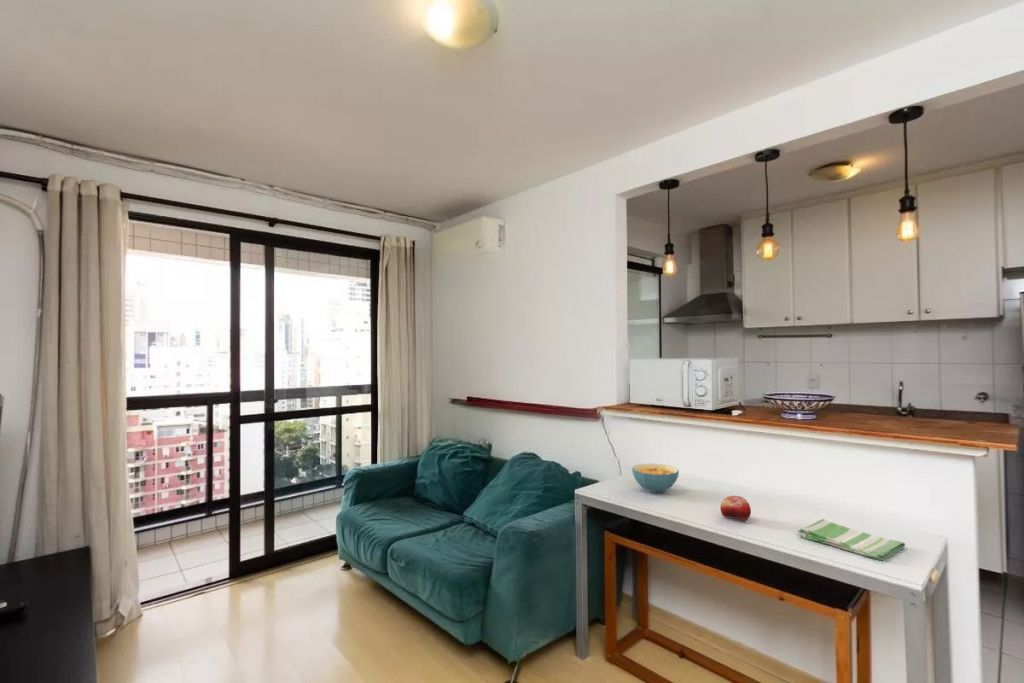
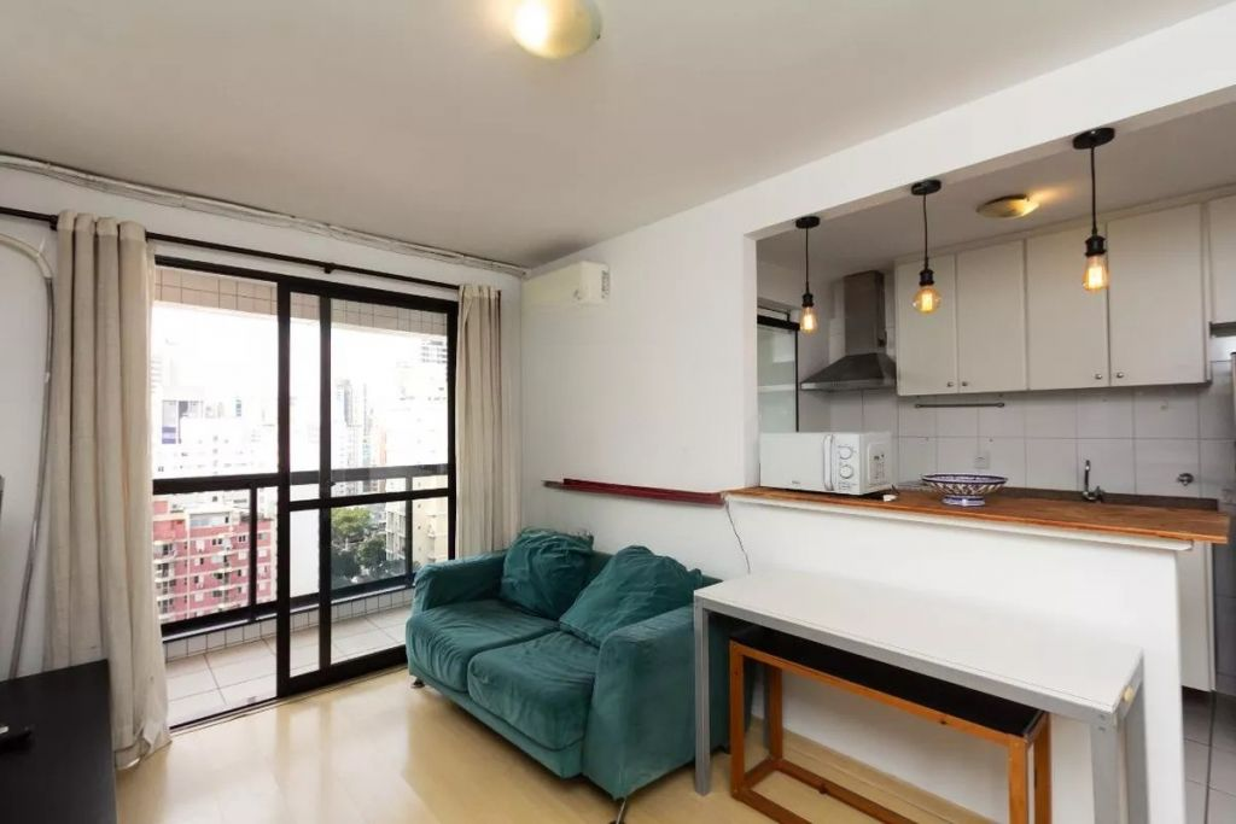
- fruit [719,495,752,522]
- cereal bowl [631,463,680,494]
- dish towel [797,518,906,561]
